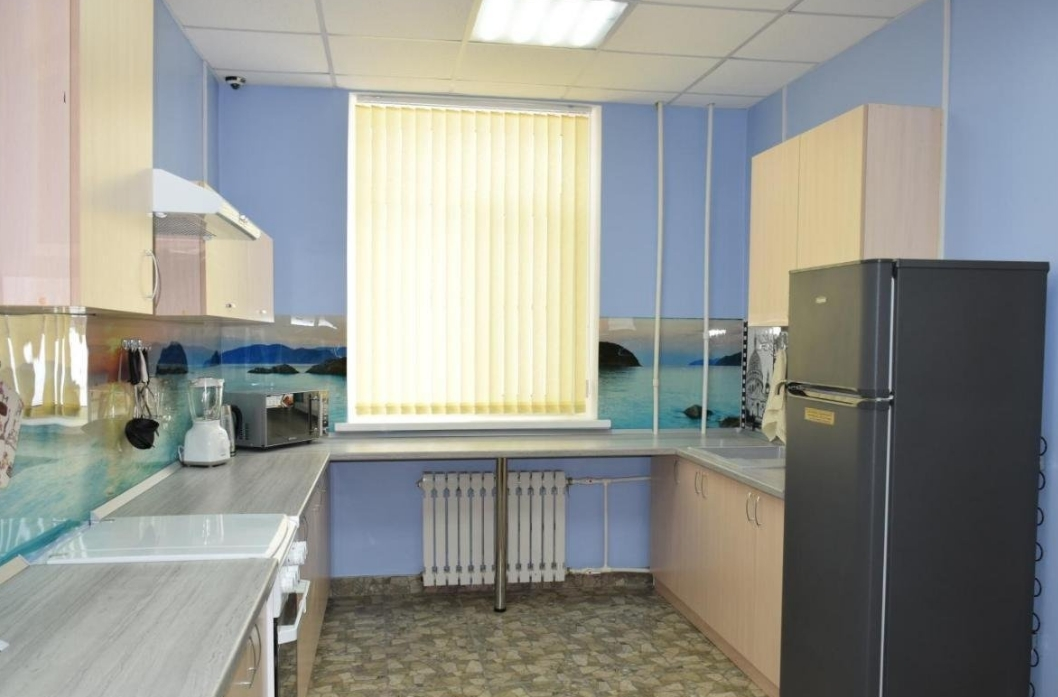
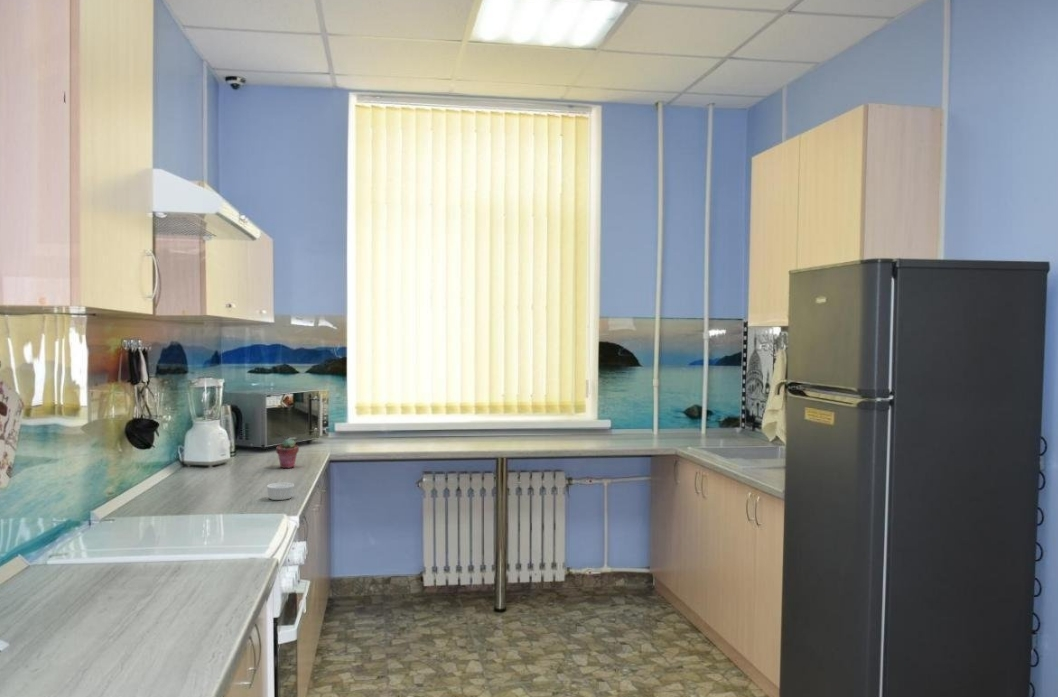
+ potted succulent [275,438,300,469]
+ ramekin [266,482,295,501]
